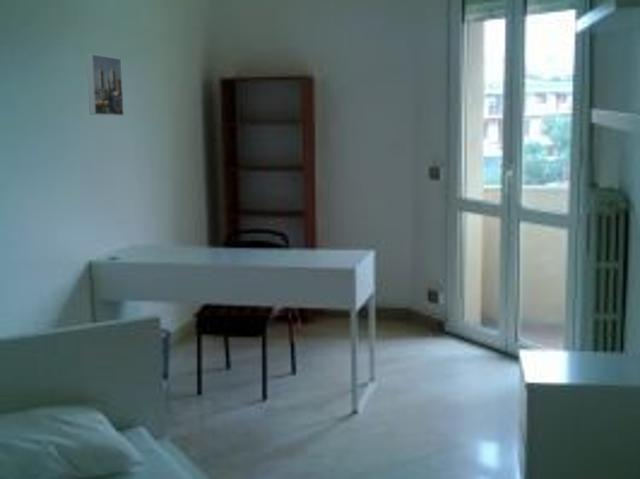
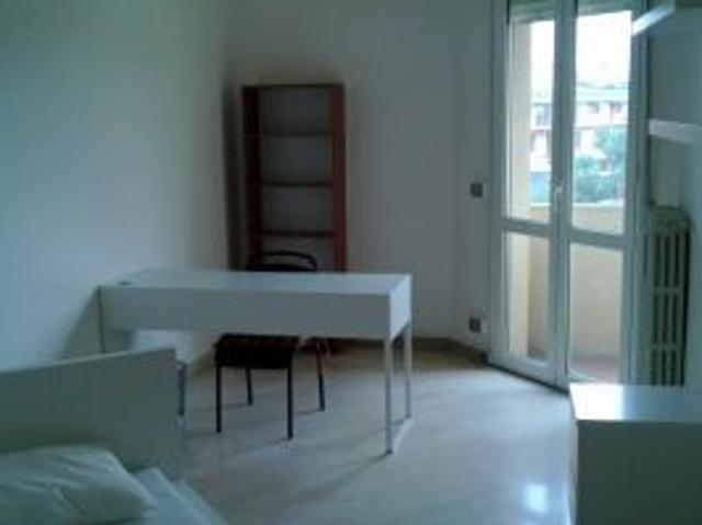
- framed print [86,53,125,117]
